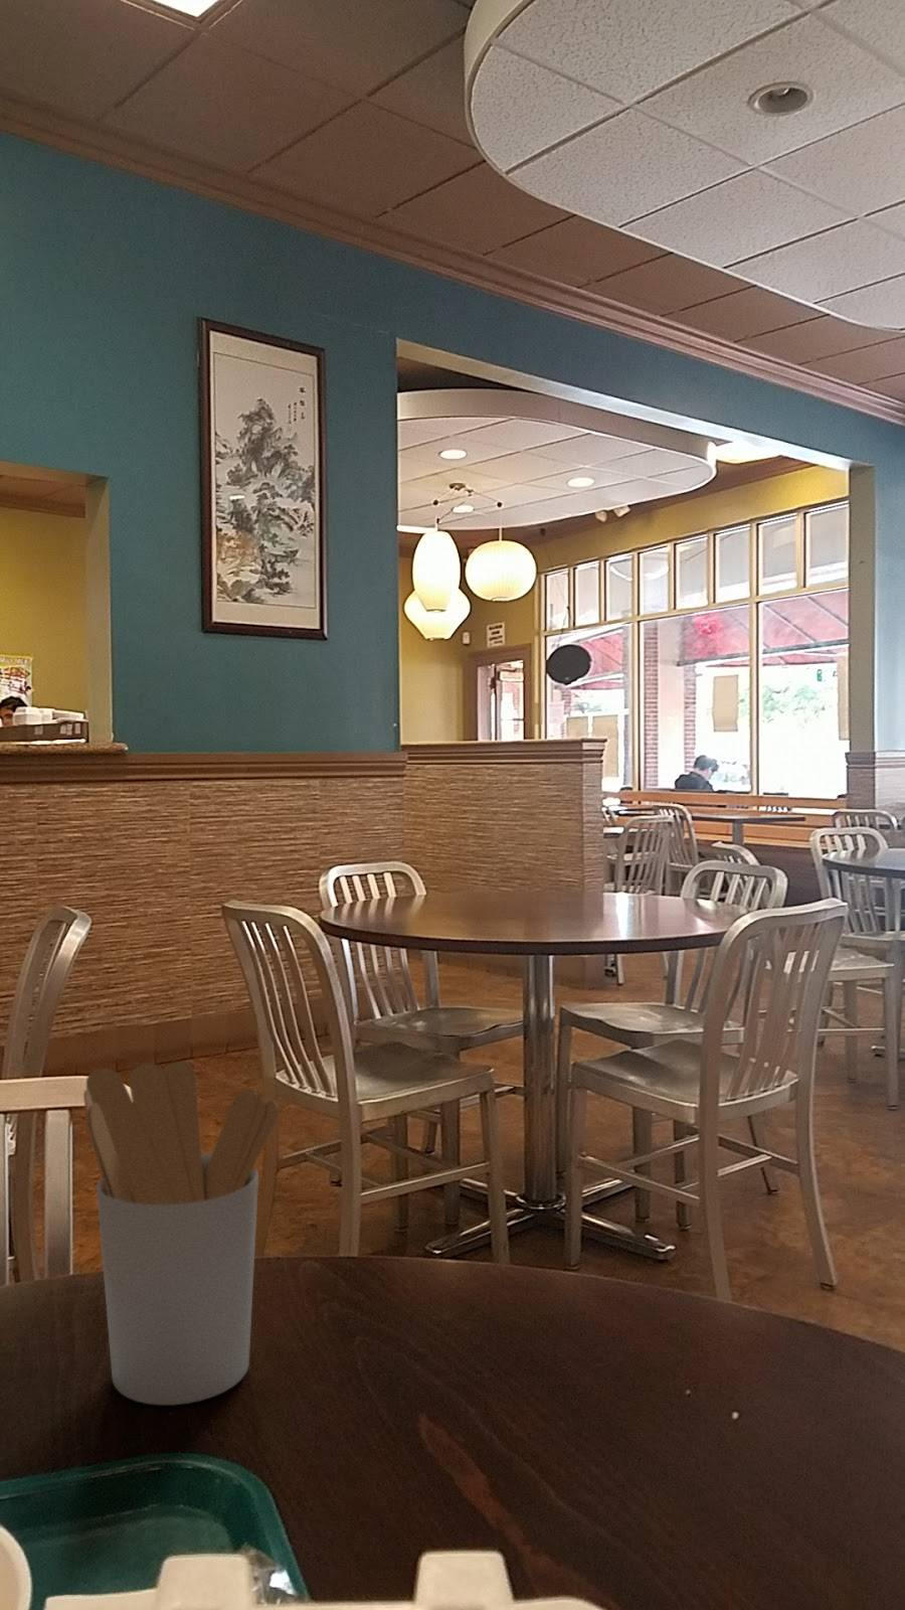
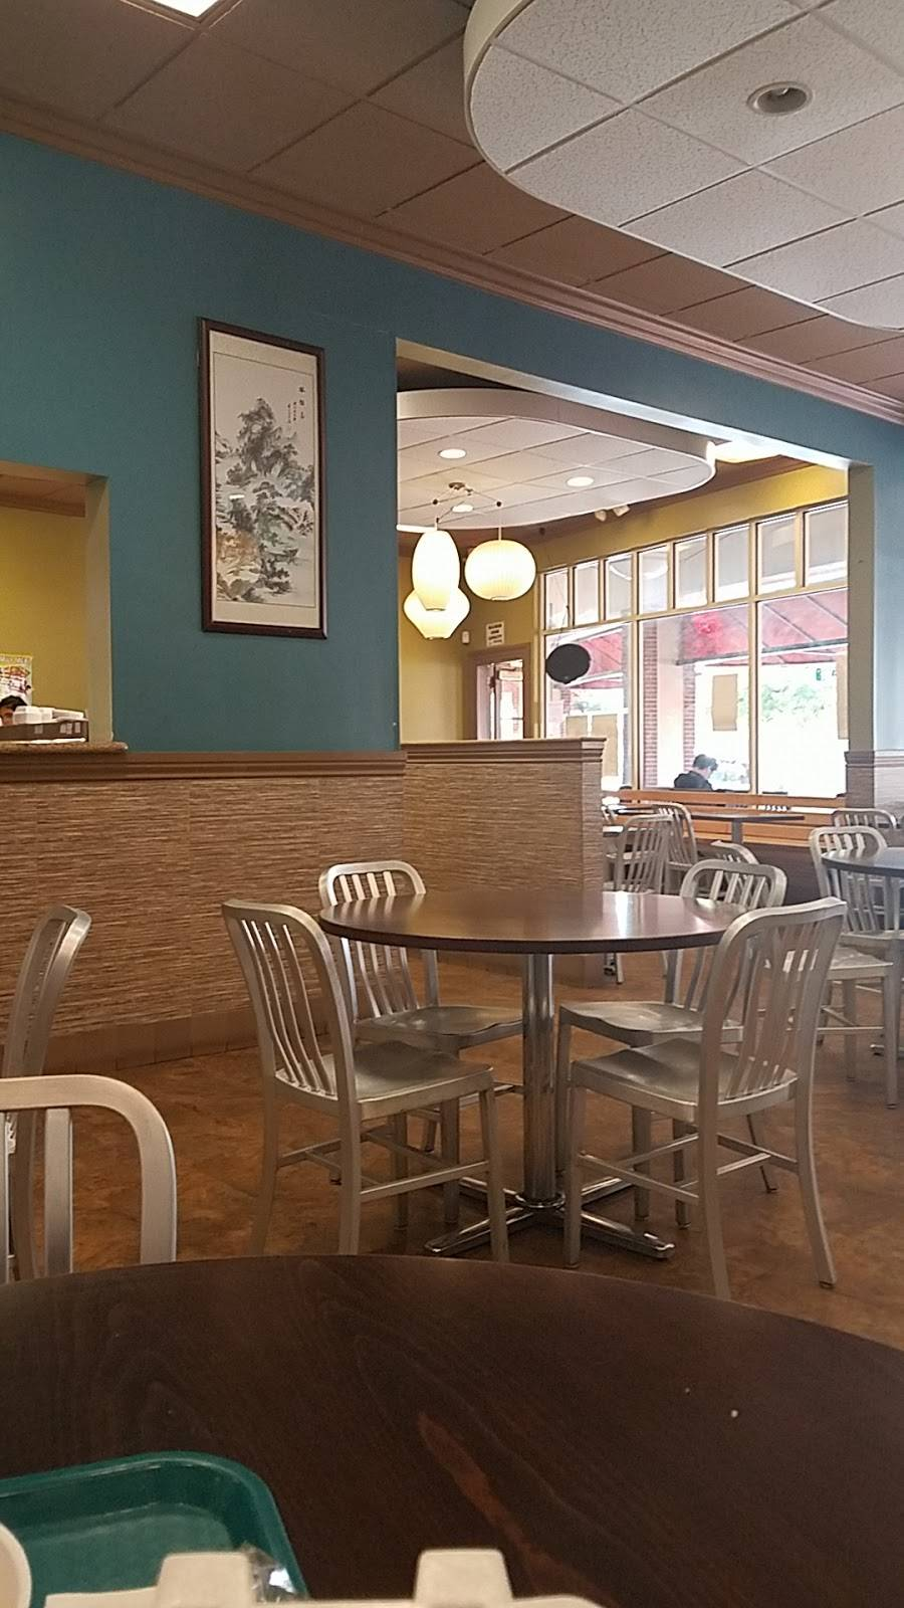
- utensil holder [83,1060,280,1407]
